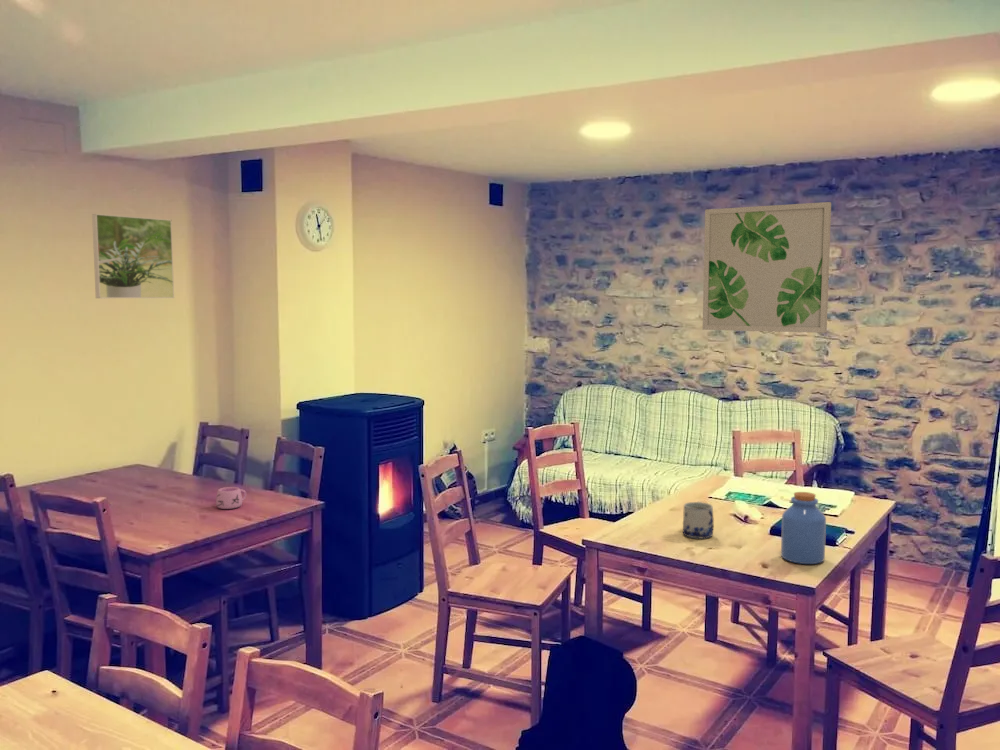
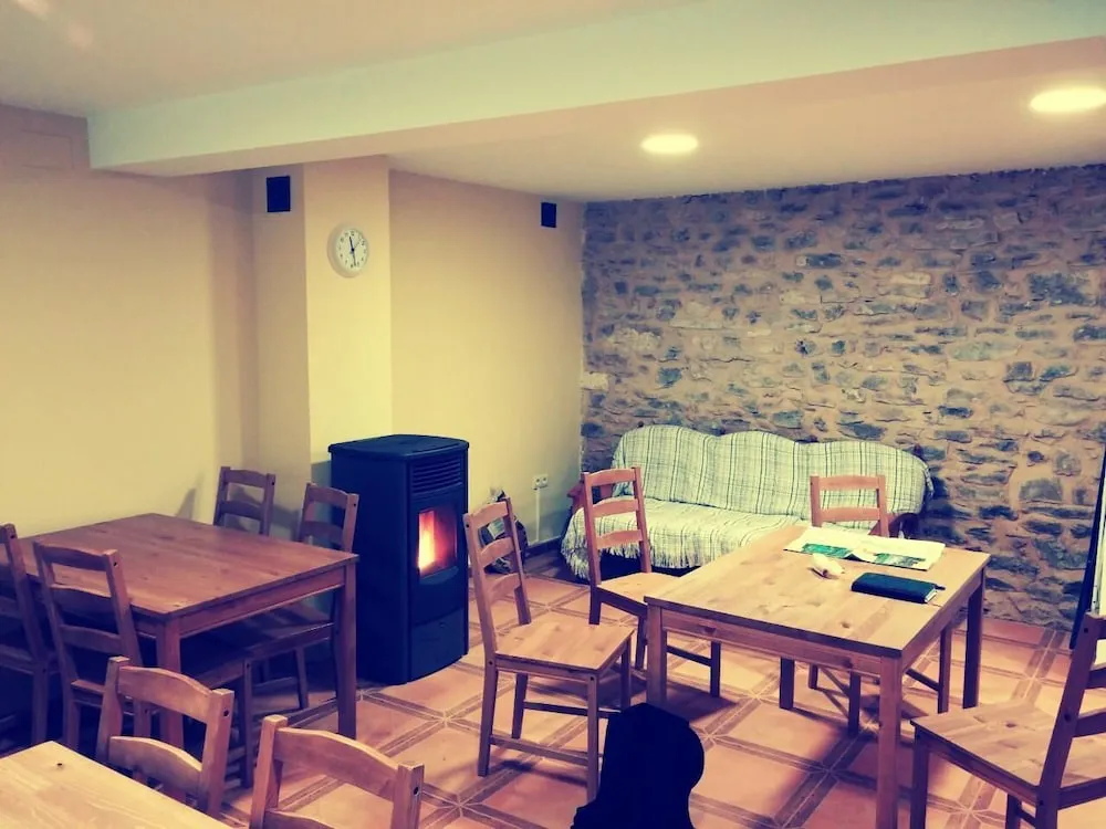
- mug [682,501,715,540]
- wall art [702,201,832,334]
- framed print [91,213,175,299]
- jar [780,491,827,565]
- mug [215,486,247,510]
